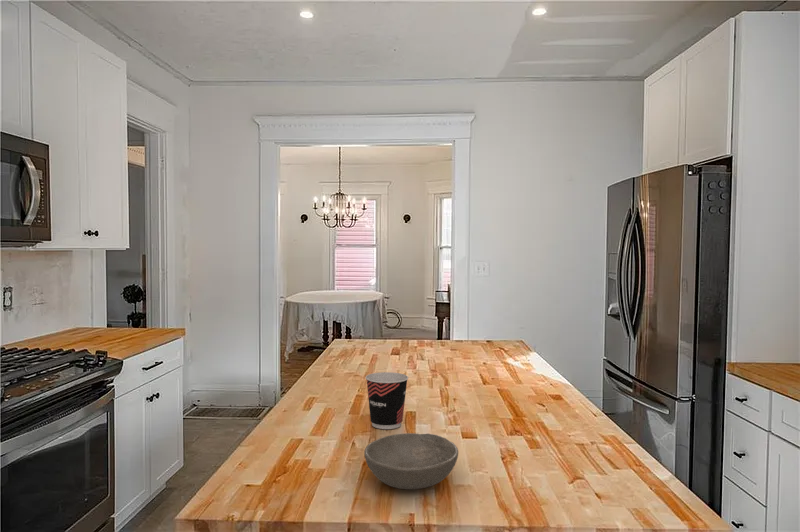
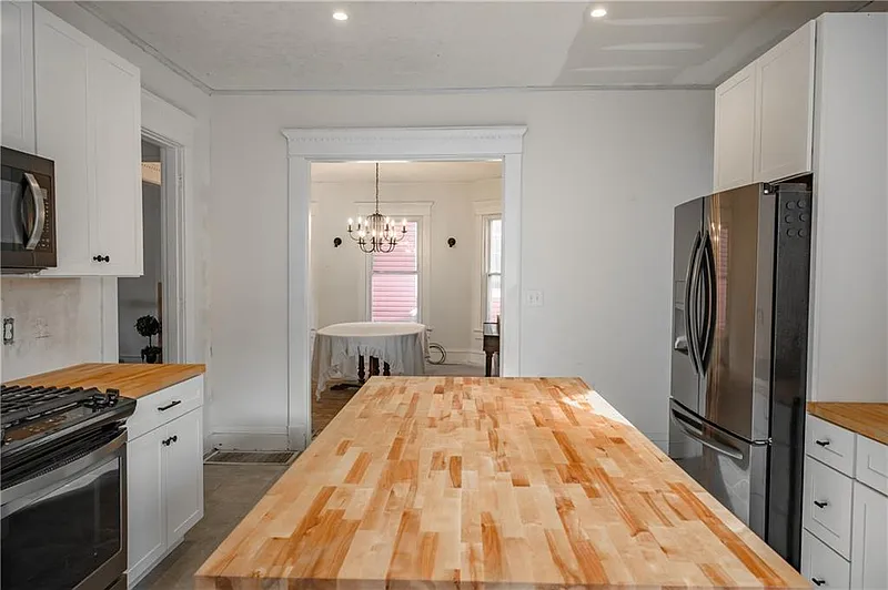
- soup bowl [363,432,459,490]
- cup [365,371,409,430]
